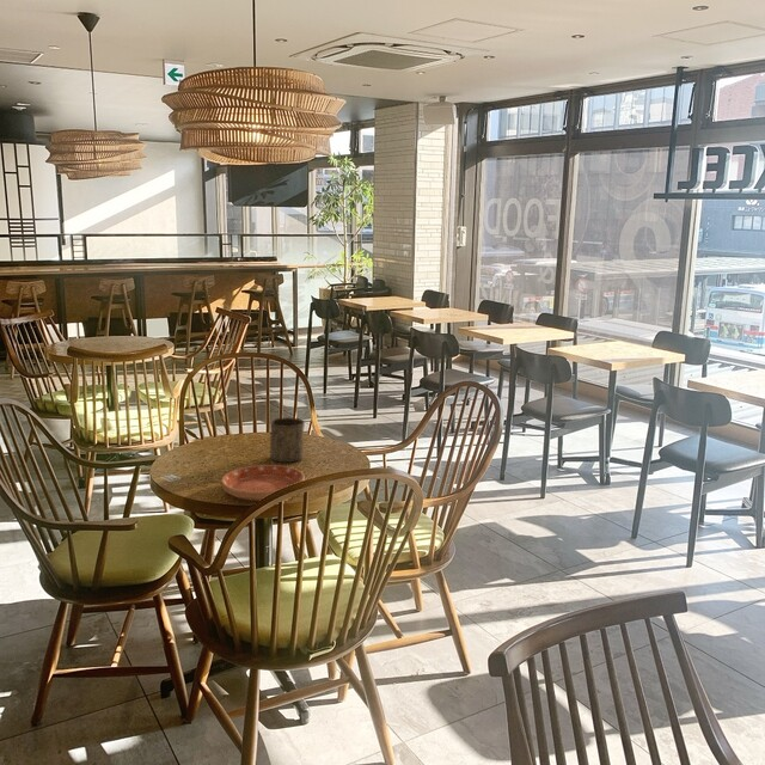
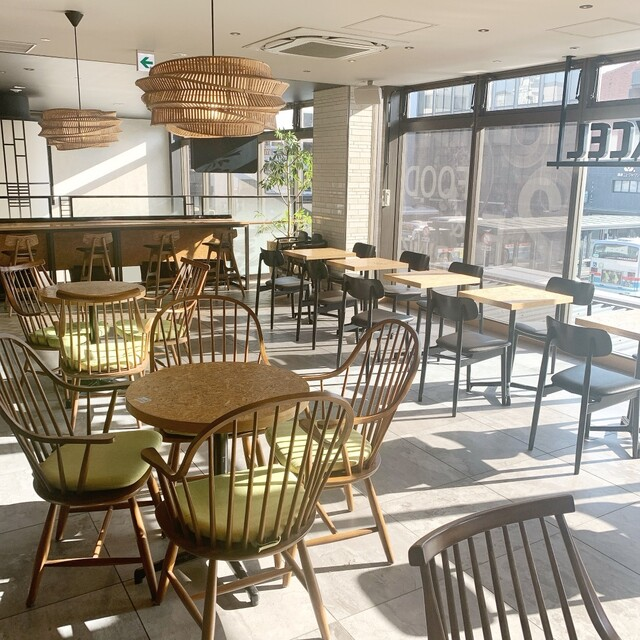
- saucer [221,464,306,502]
- cup [269,416,306,464]
